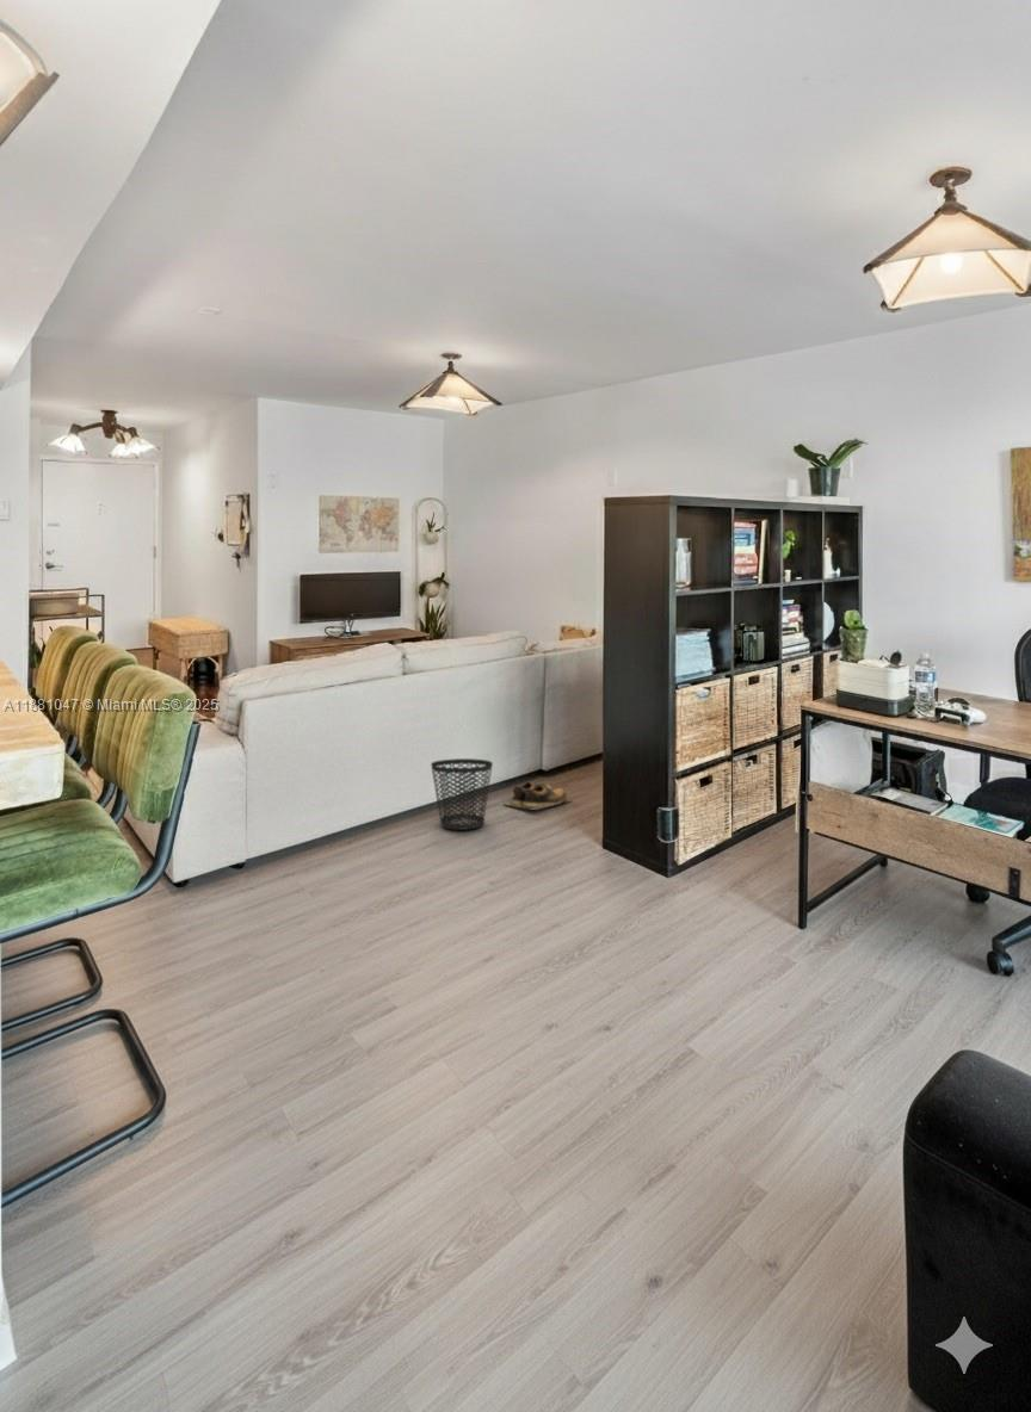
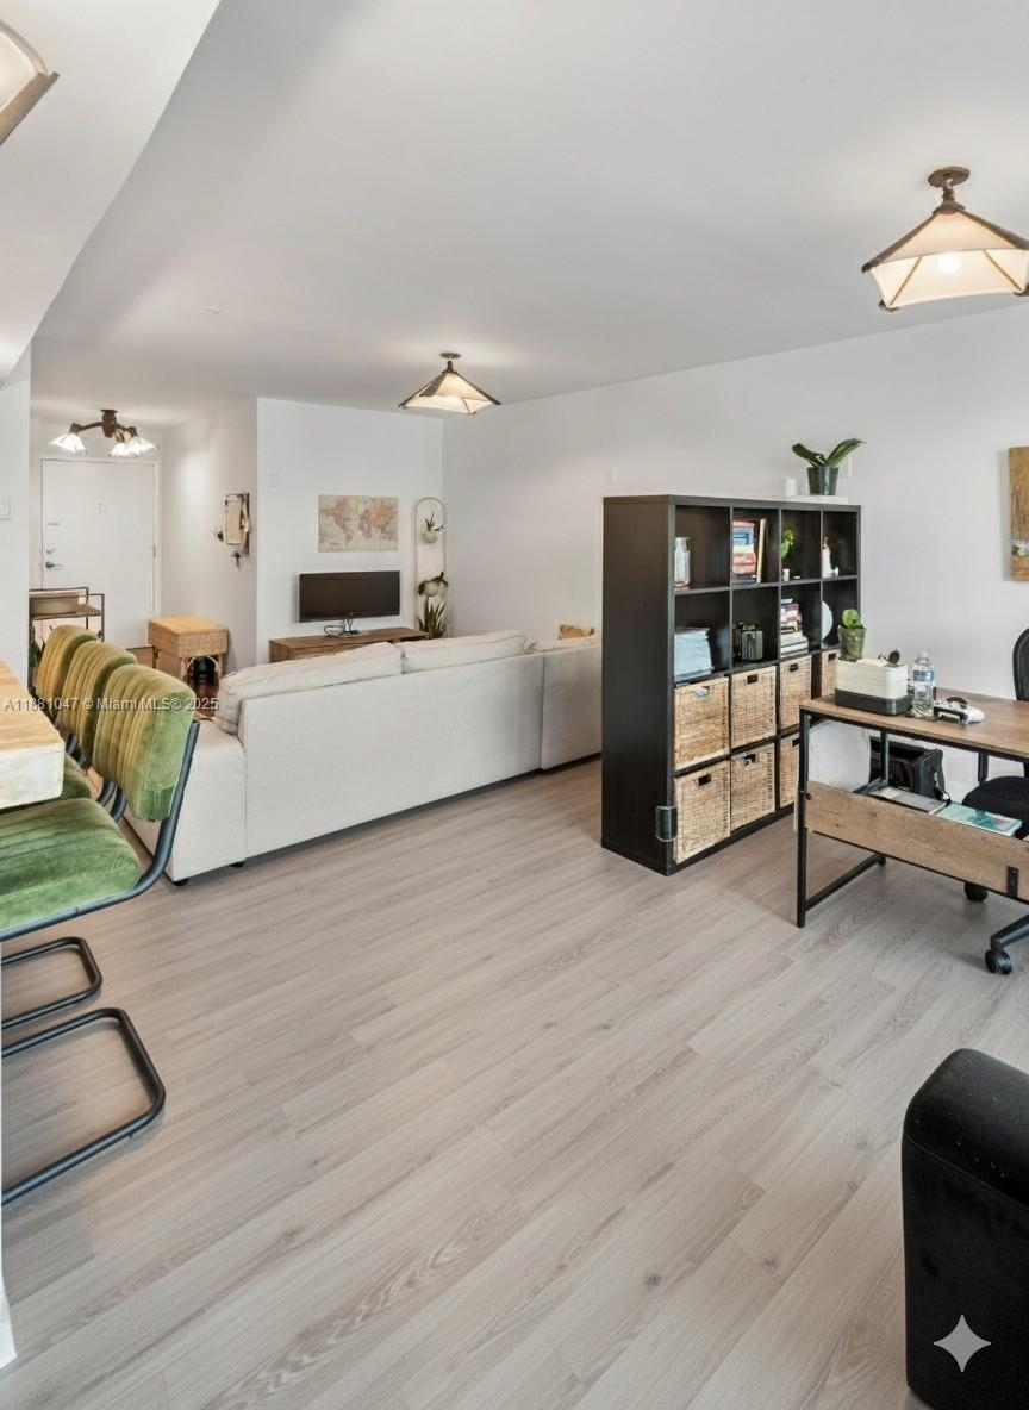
- wastebasket [430,757,494,831]
- shoes [504,781,573,811]
